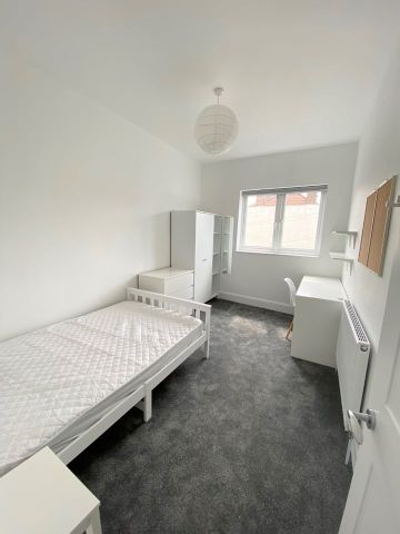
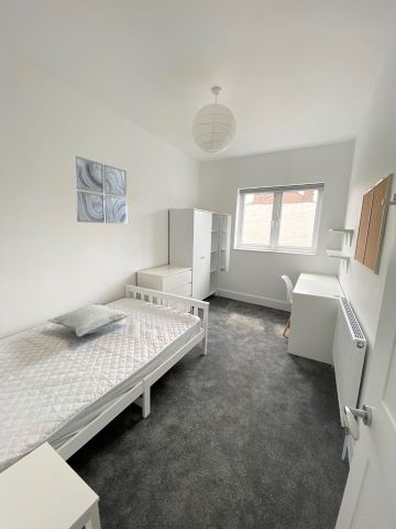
+ cushion [46,303,132,337]
+ wall art [73,154,129,225]
